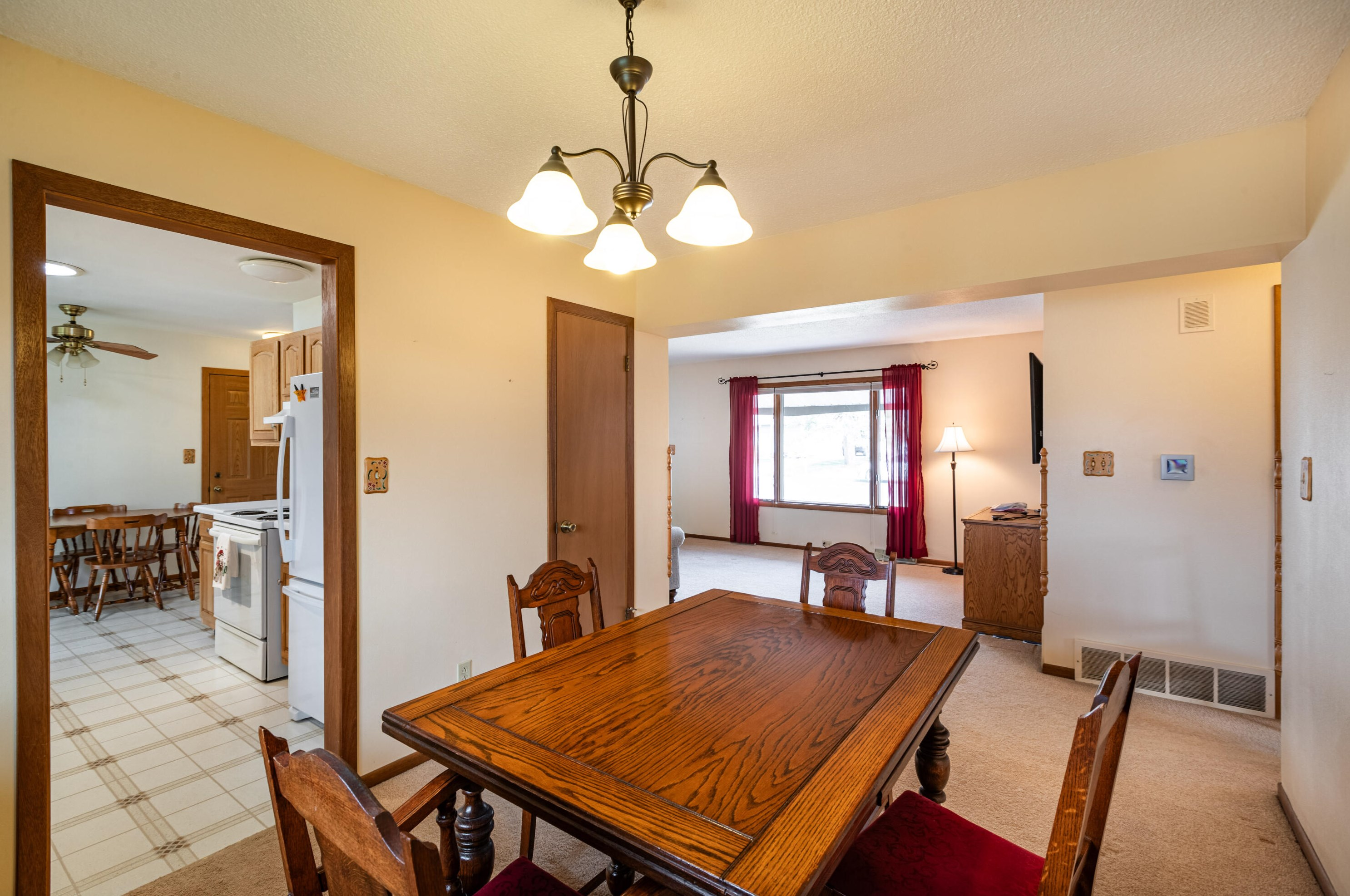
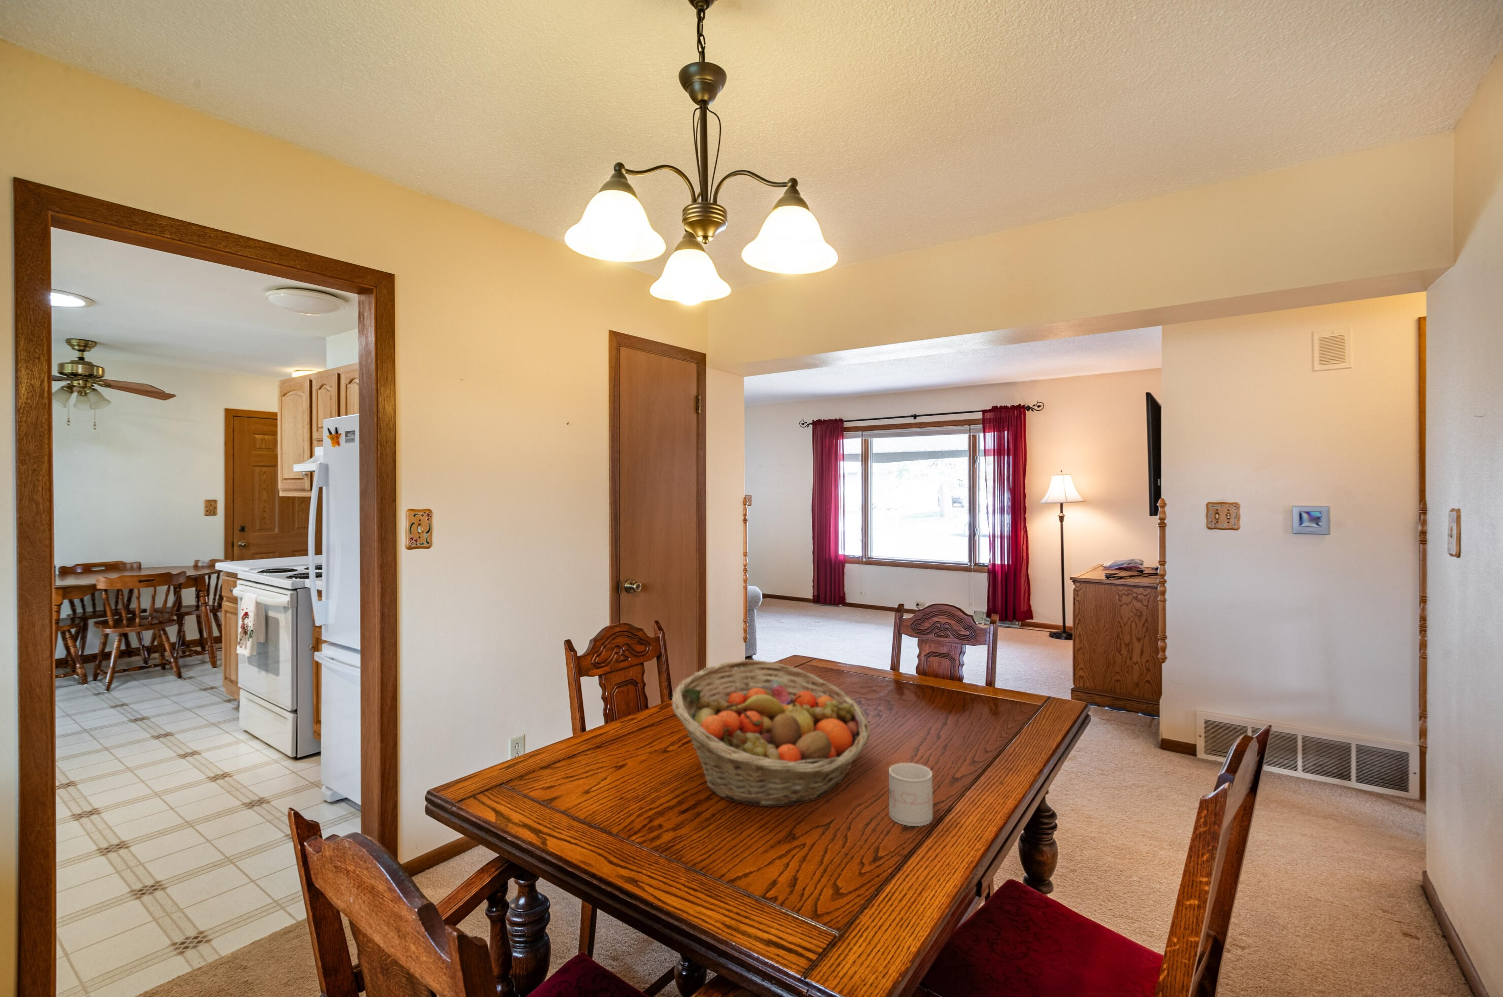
+ fruit basket [671,659,871,808]
+ mug [888,762,933,827]
